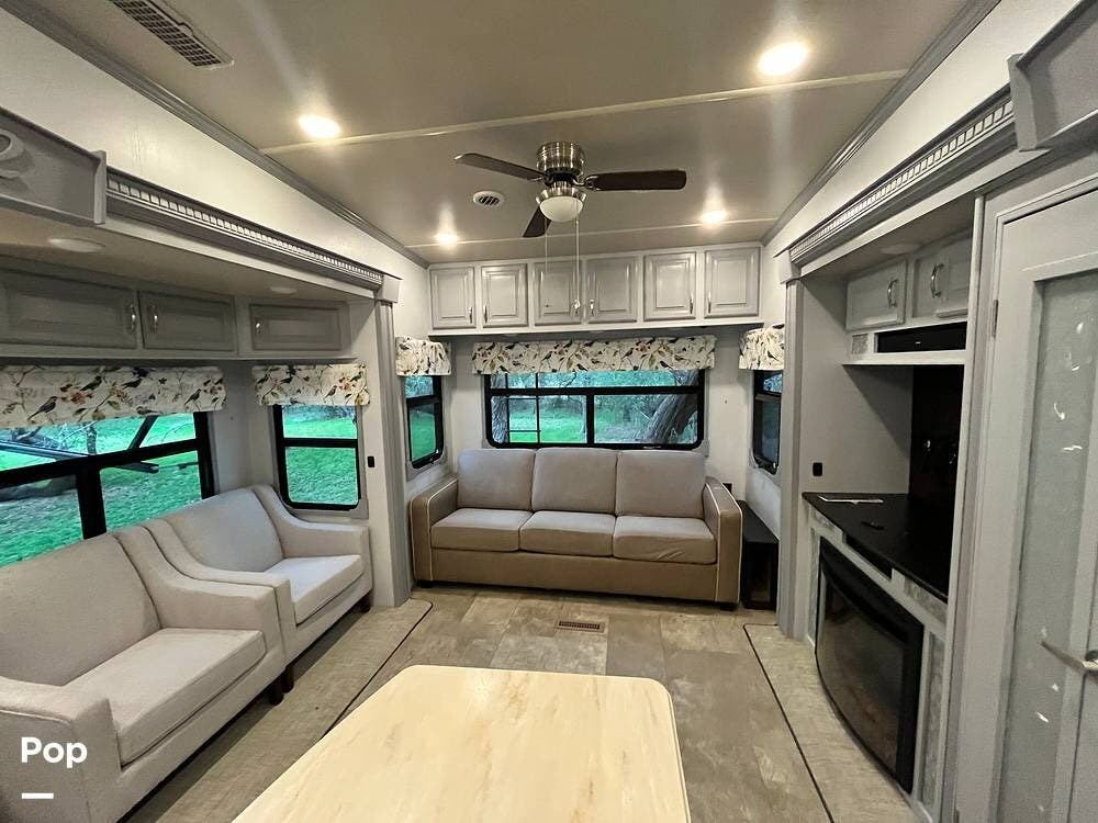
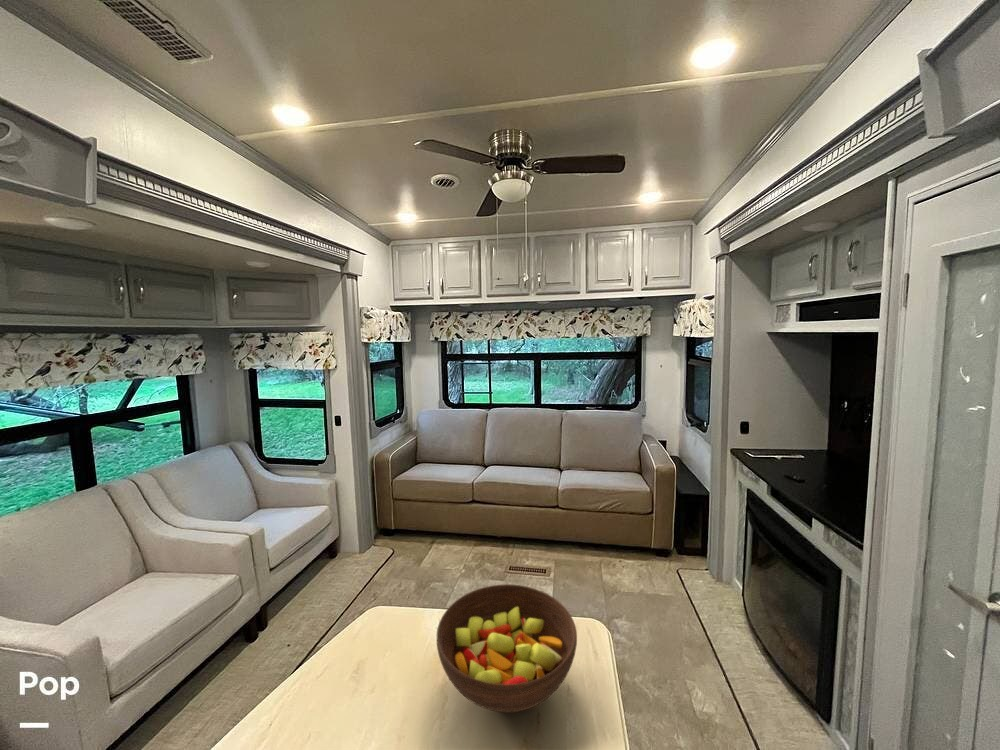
+ fruit bowl [436,583,578,713]
